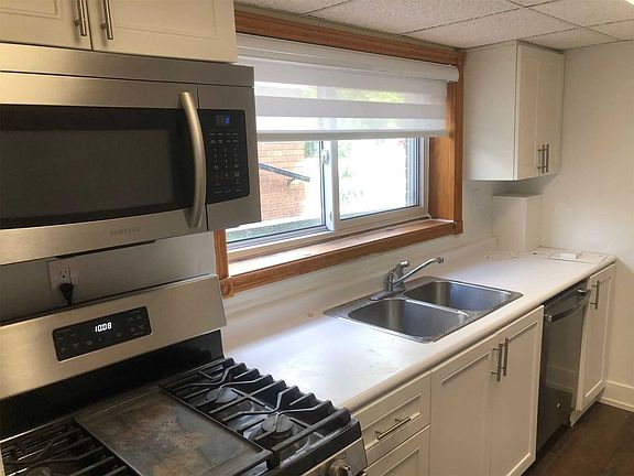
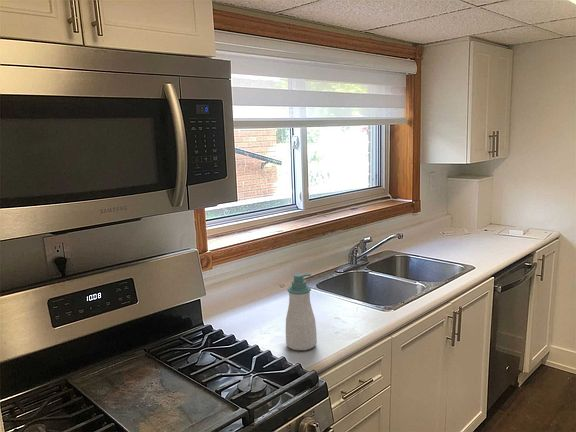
+ soap bottle [285,272,318,351]
